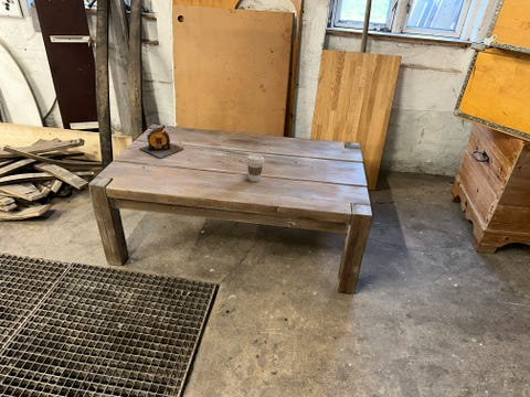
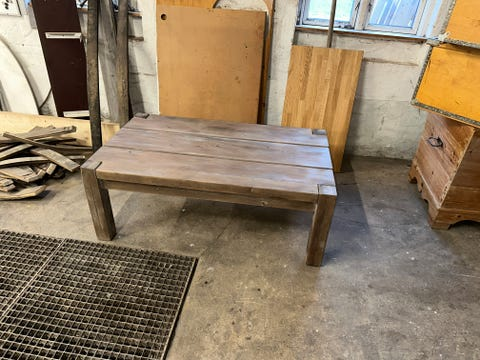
- tape measure [138,128,184,159]
- coffee cup [245,153,265,182]
